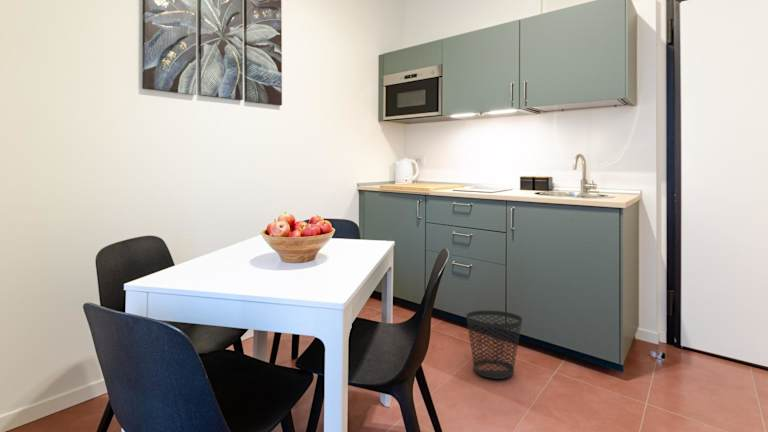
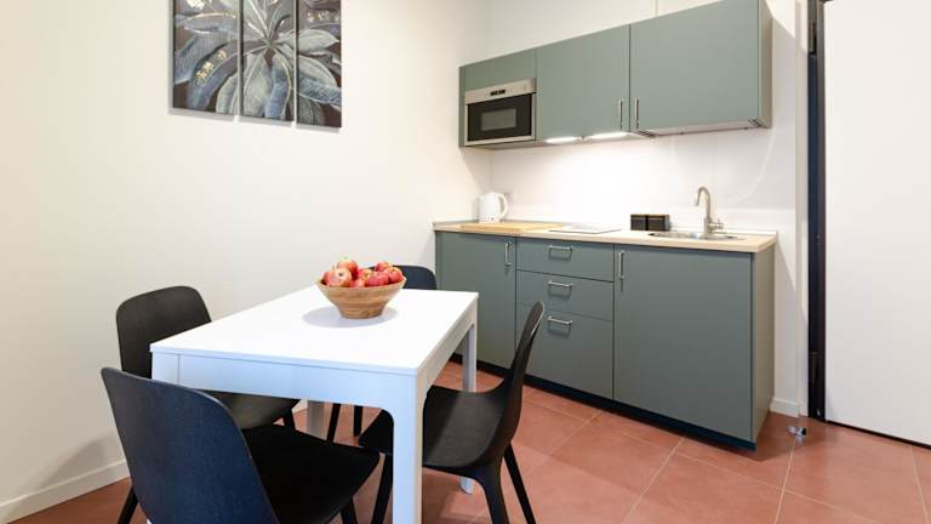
- wastebasket [465,310,523,380]
